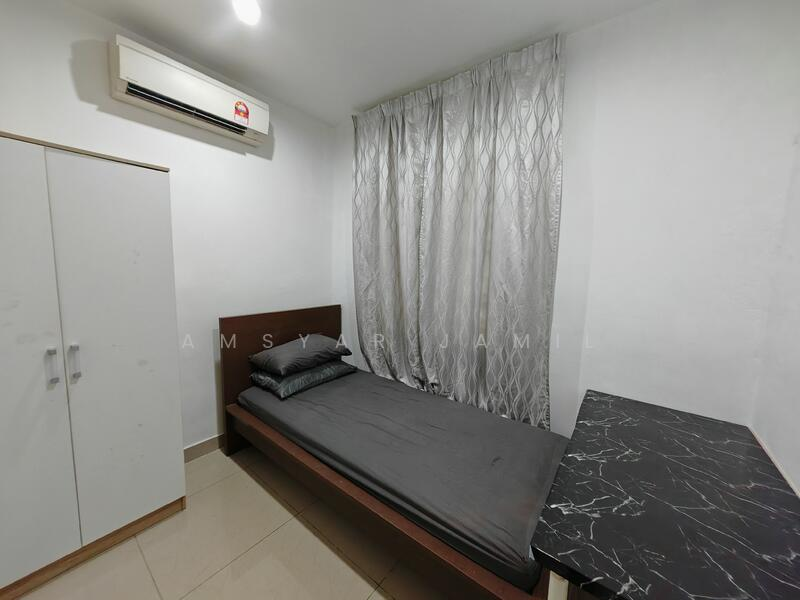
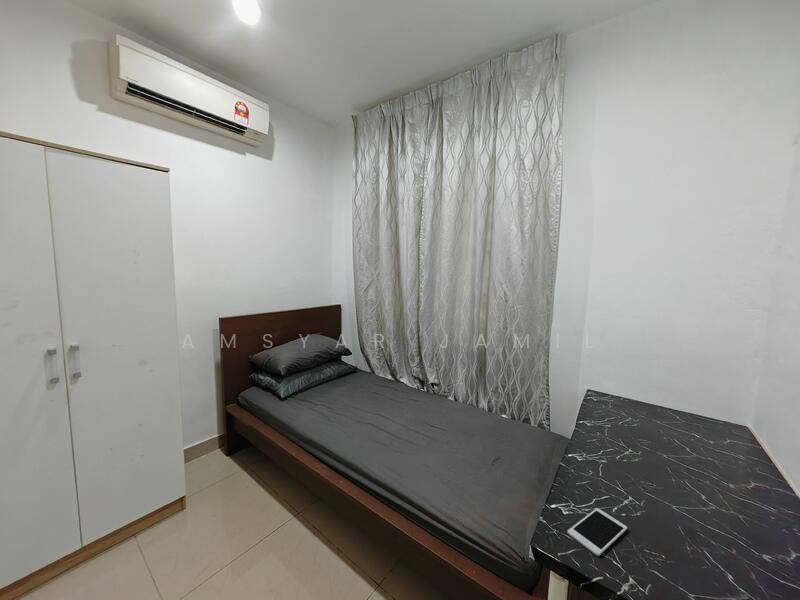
+ cell phone [567,507,628,557]
